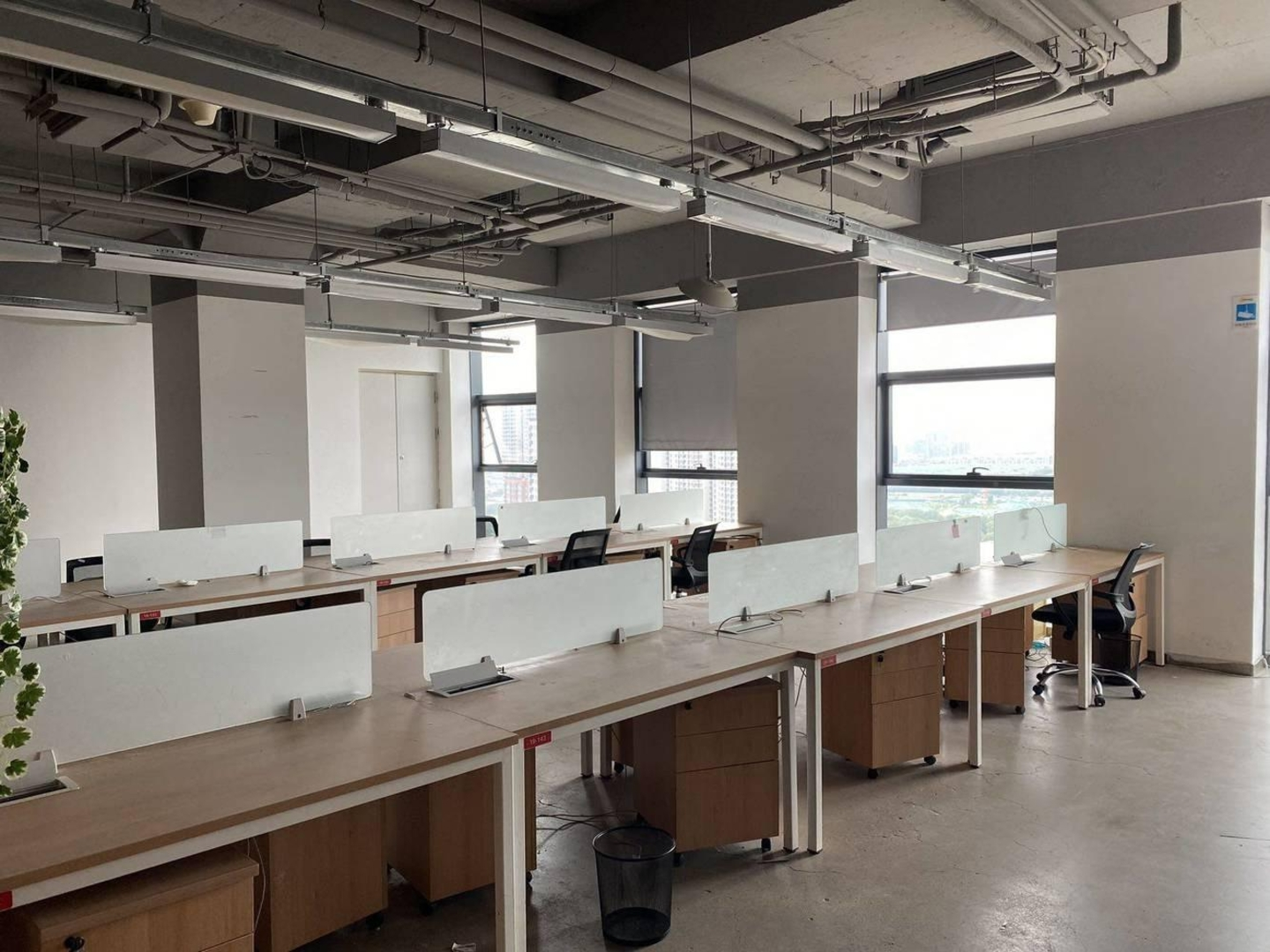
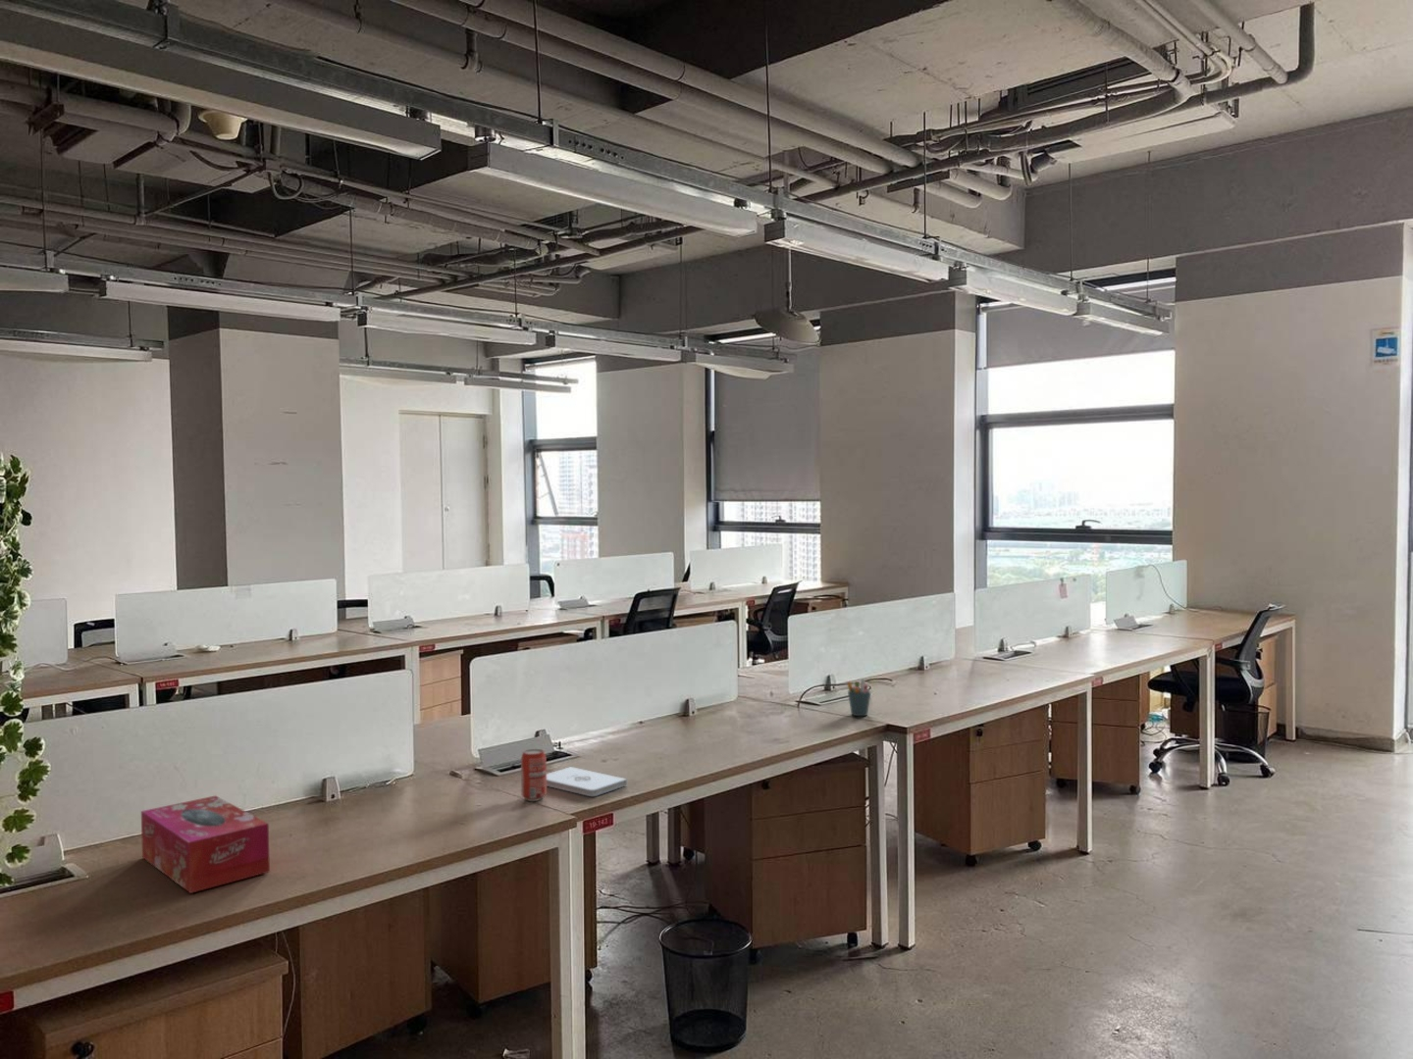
+ beverage can [520,749,547,802]
+ notepad [546,765,628,798]
+ pen holder [846,679,872,716]
+ tissue box [140,794,270,894]
